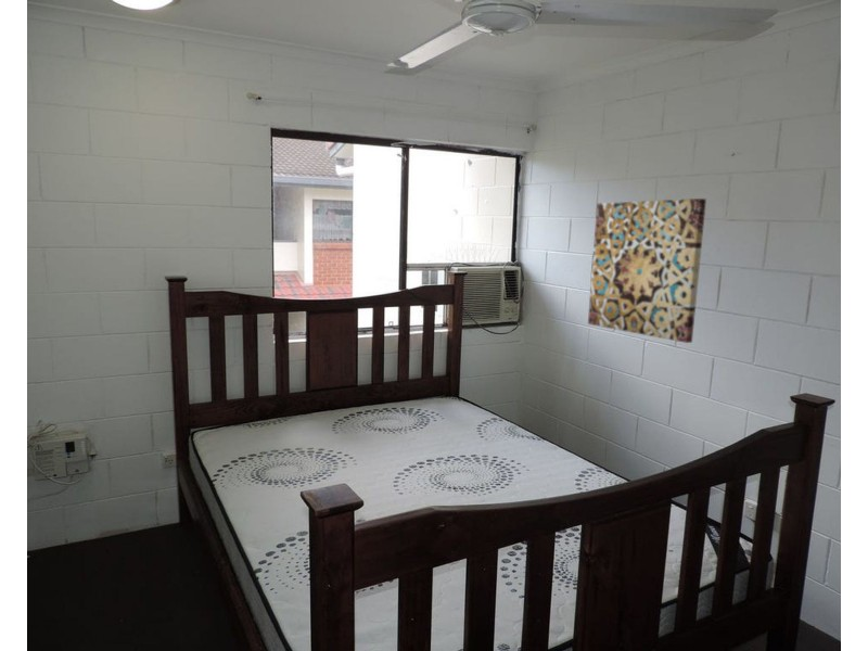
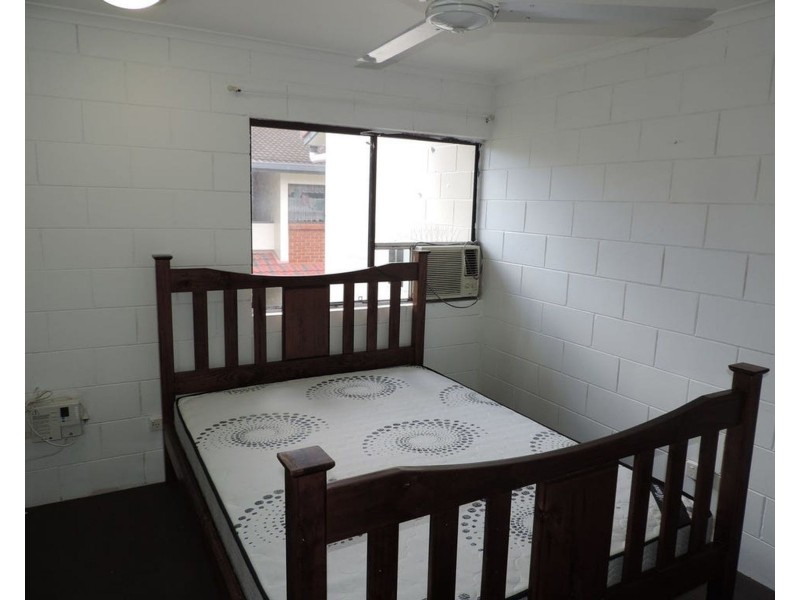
- wall art [587,197,707,344]
